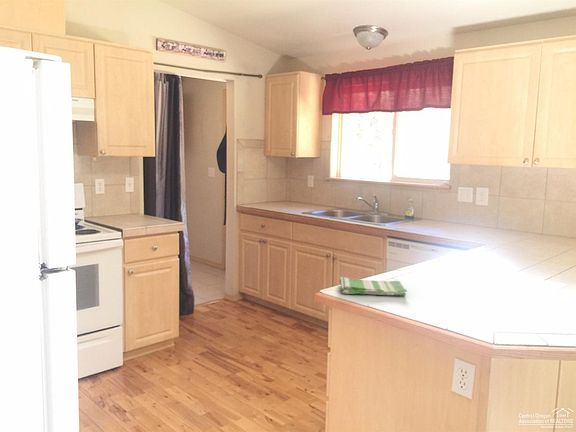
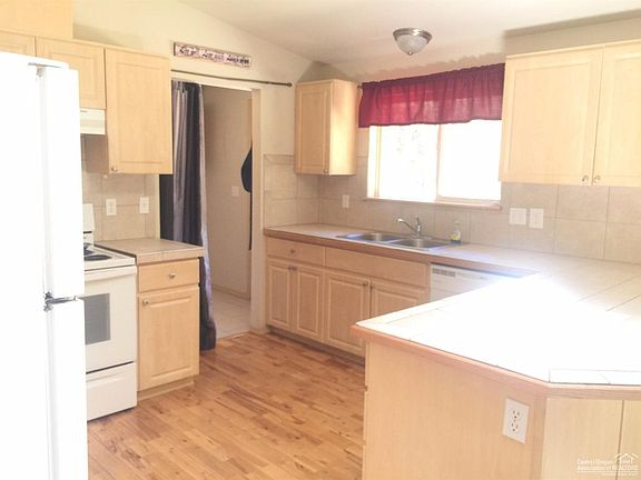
- dish towel [339,276,408,297]
